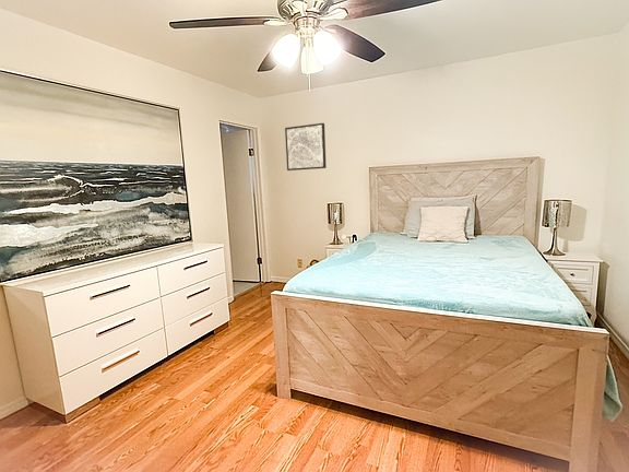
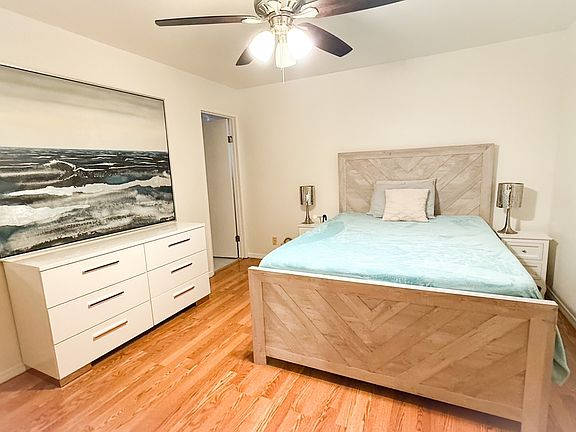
- wall art [284,122,328,172]
